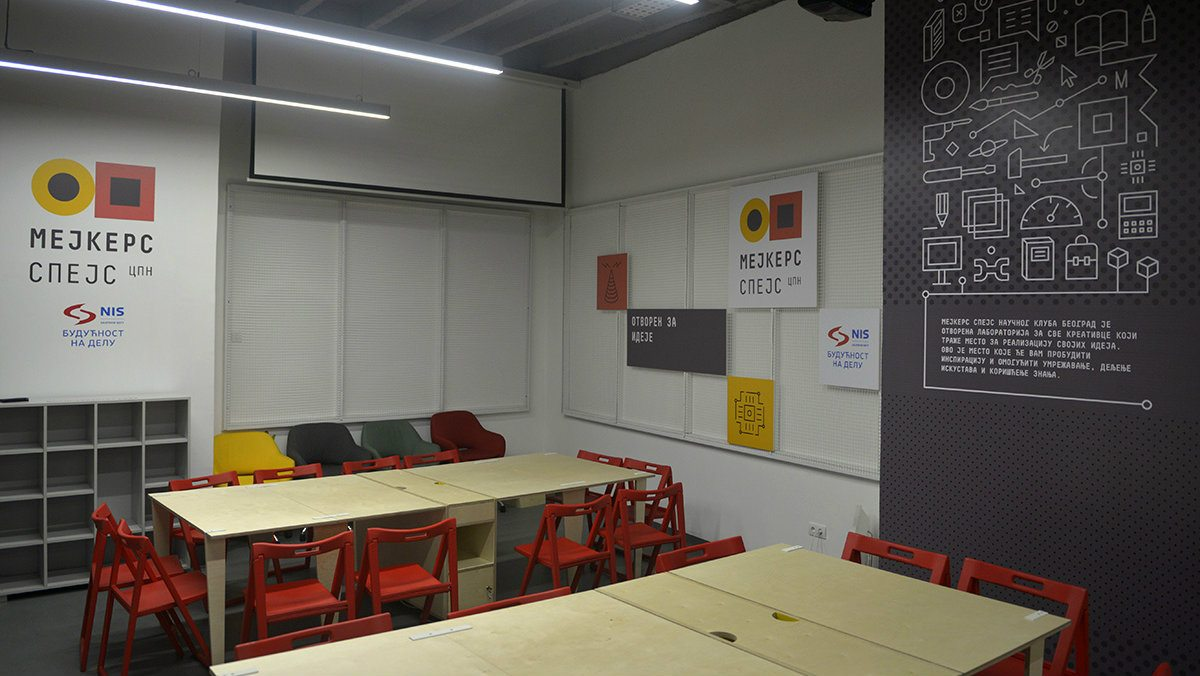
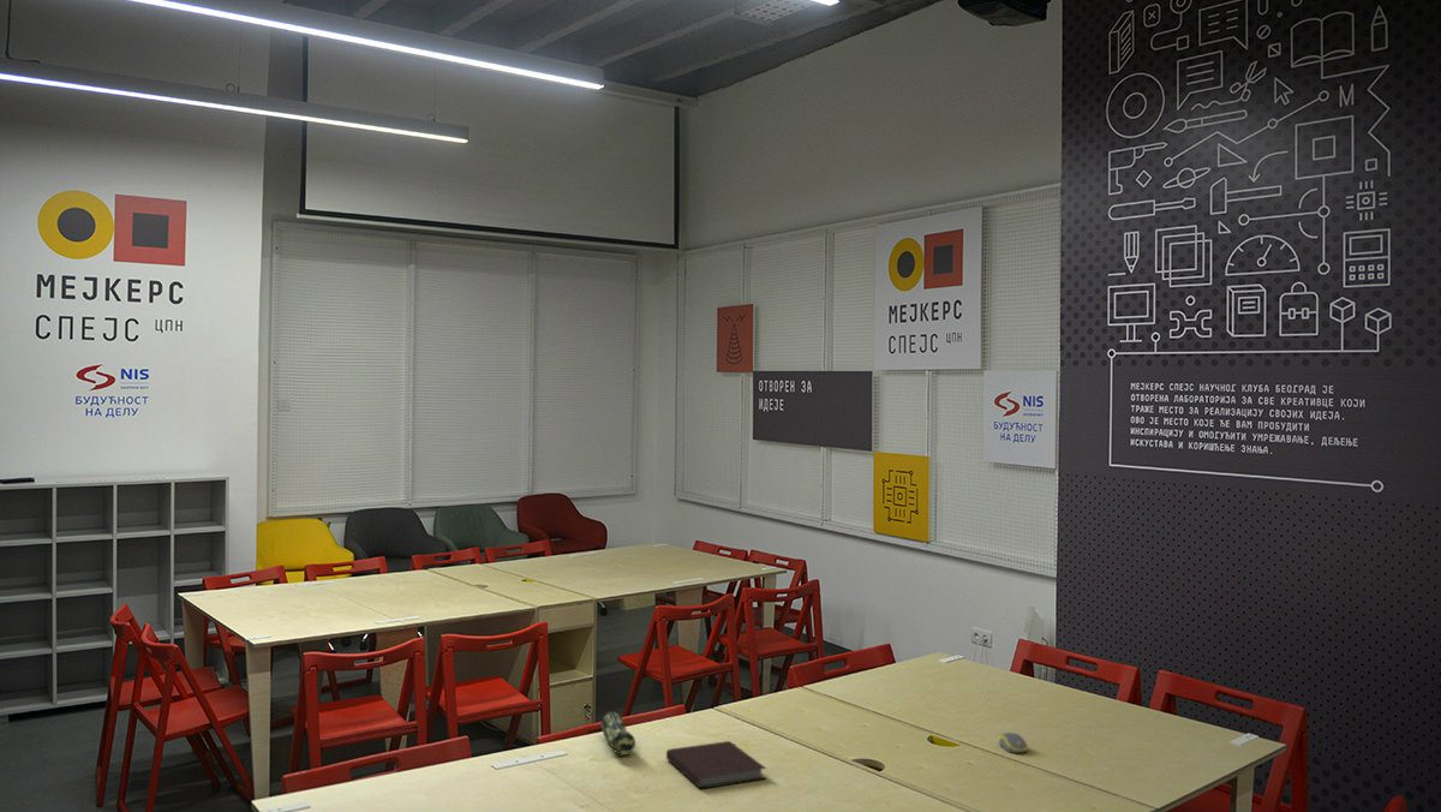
+ computer mouse [998,732,1029,754]
+ pencil case [599,711,636,757]
+ notebook [665,740,767,789]
